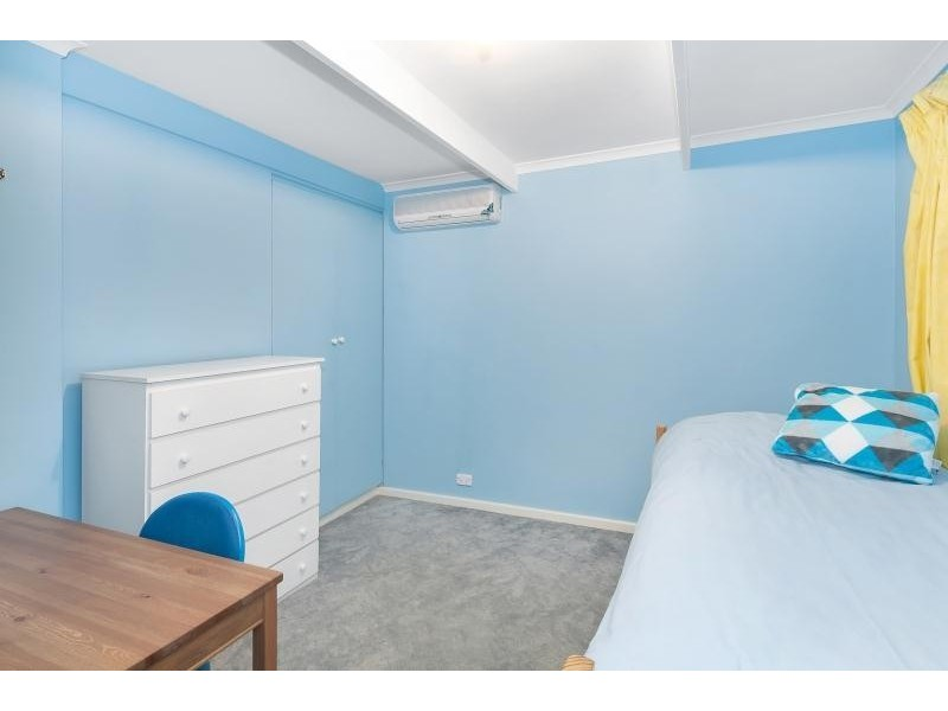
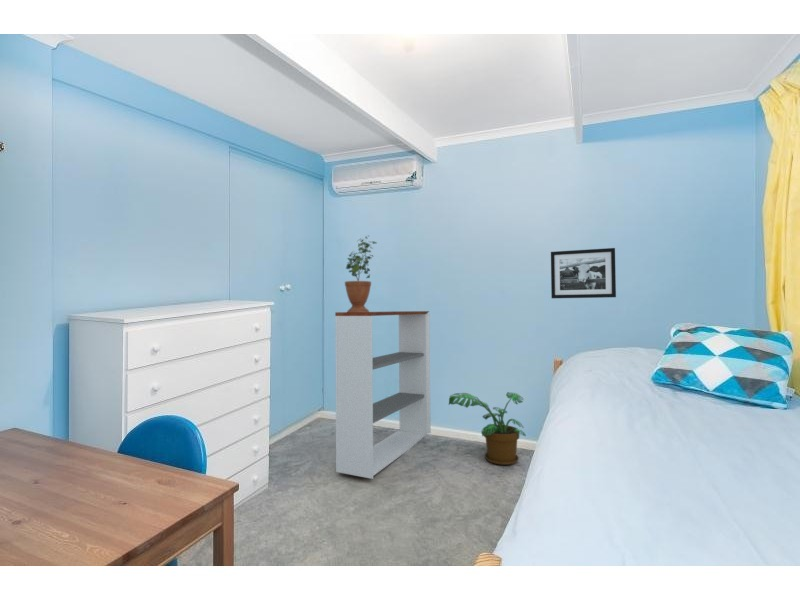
+ potted plant [344,234,378,312]
+ picture frame [550,247,617,299]
+ bookshelf [334,310,432,480]
+ potted plant [448,391,527,466]
